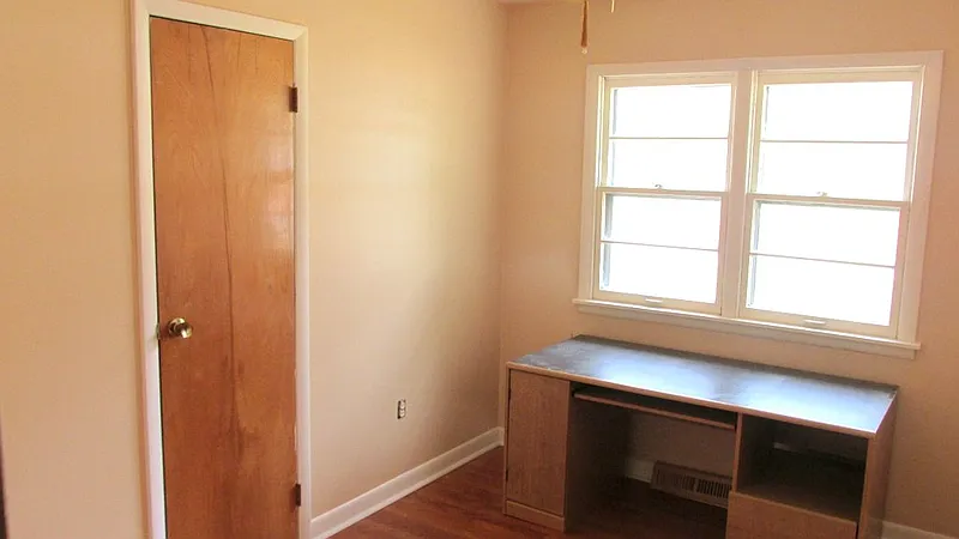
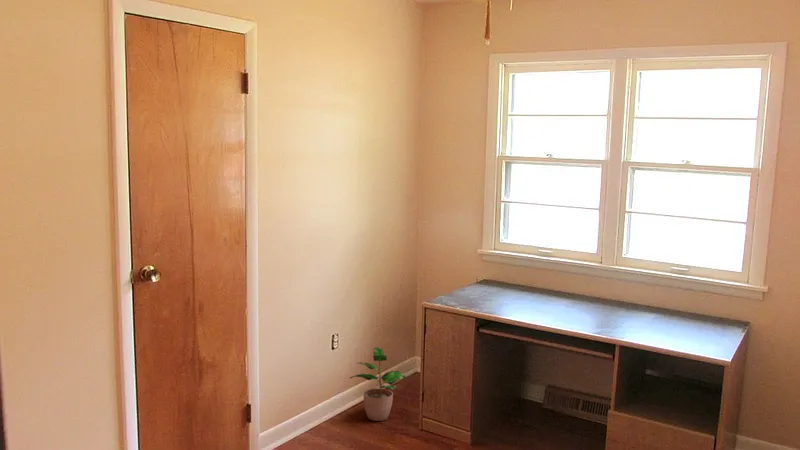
+ potted plant [349,346,406,422]
